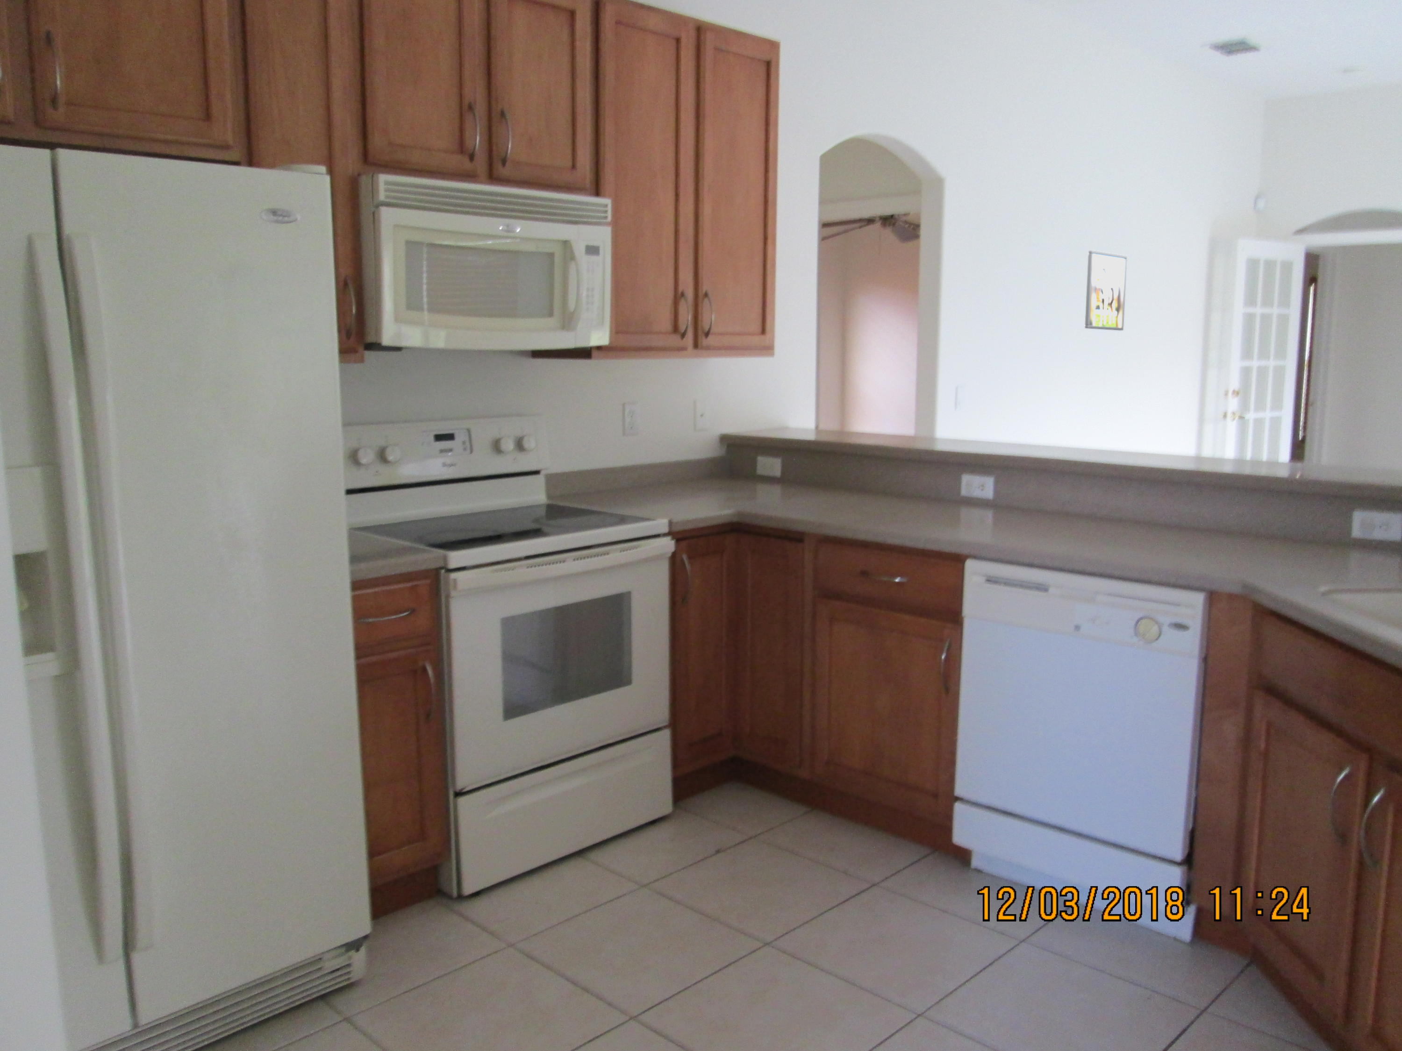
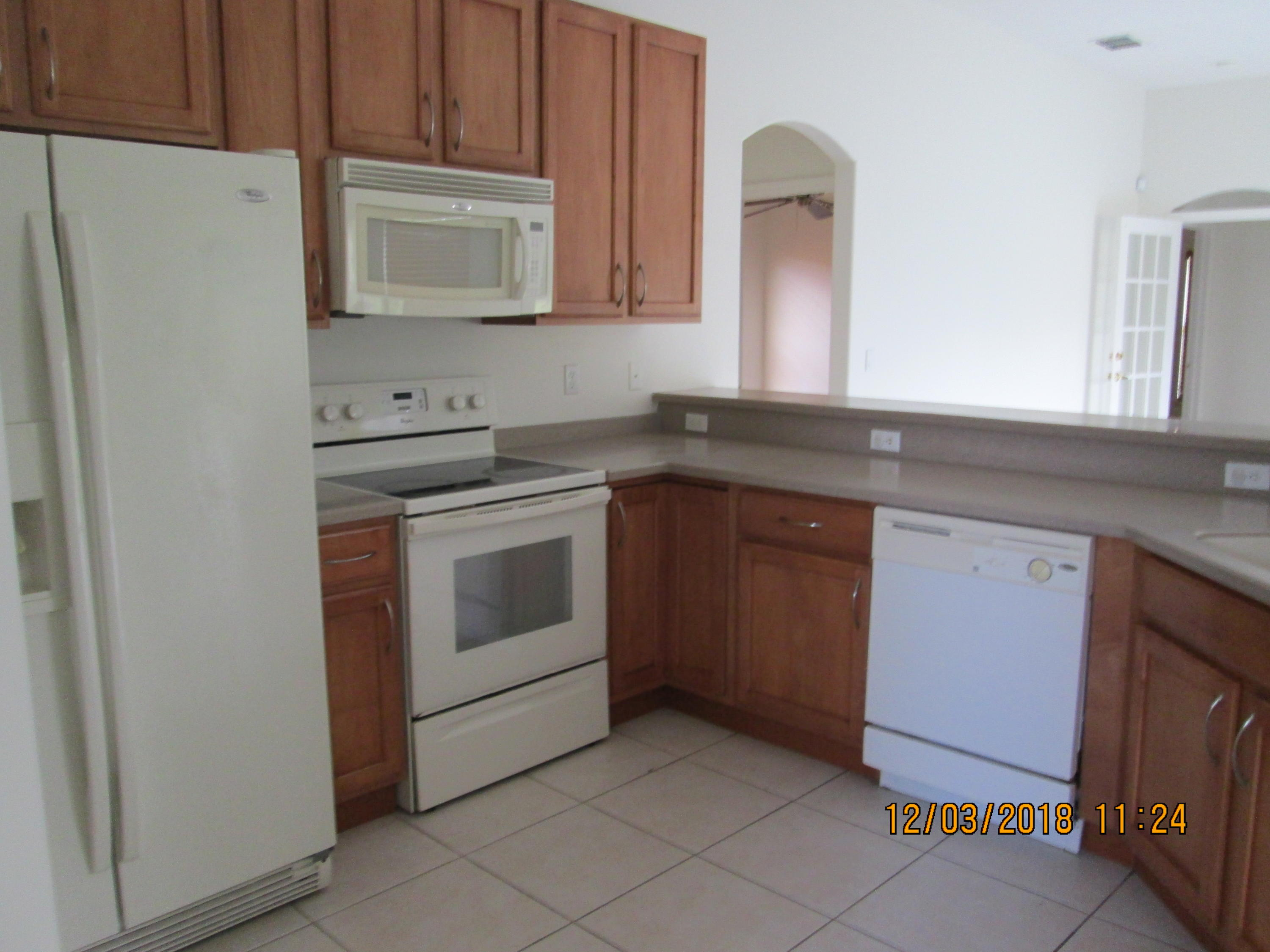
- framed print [1084,250,1128,331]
